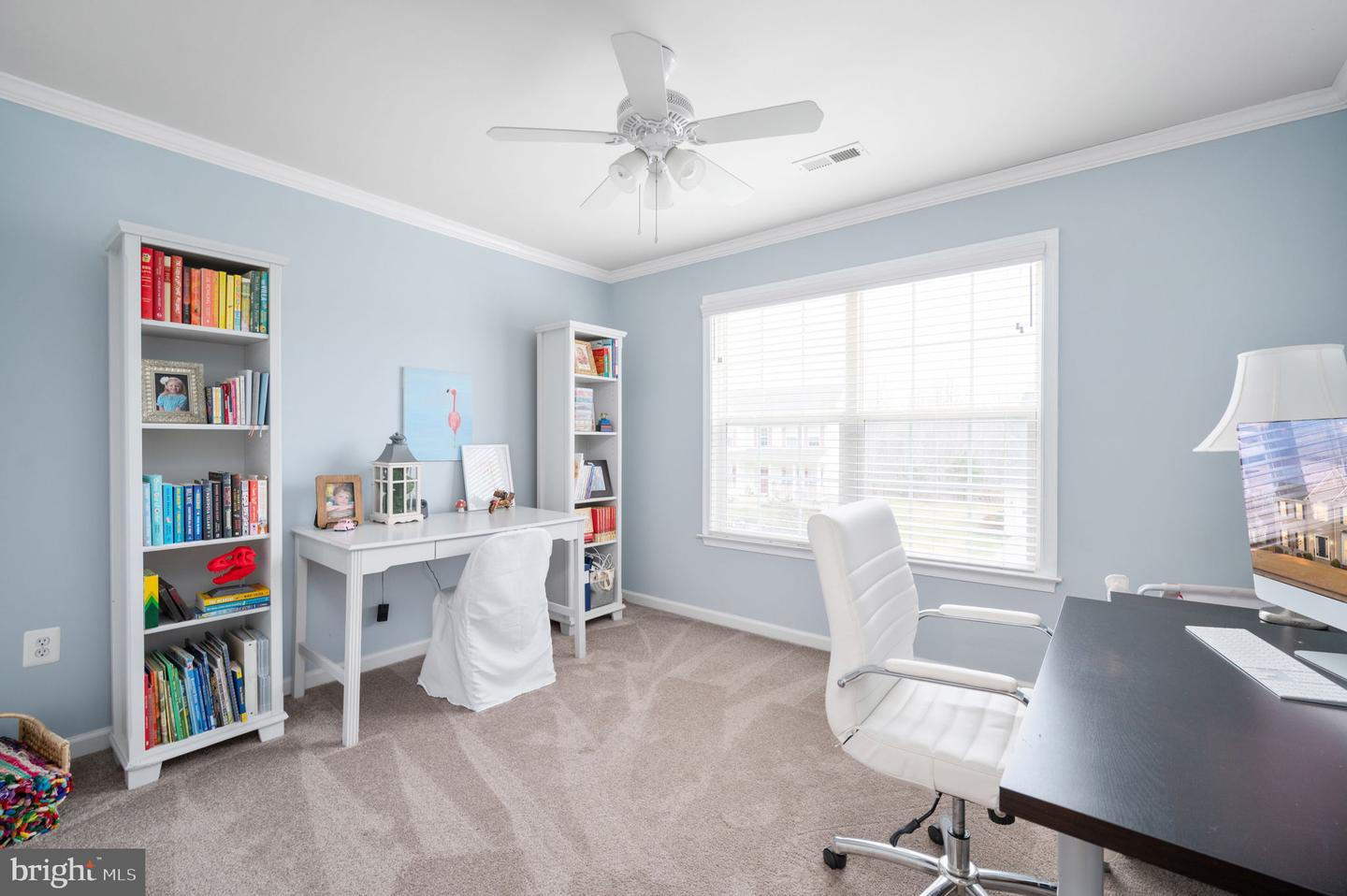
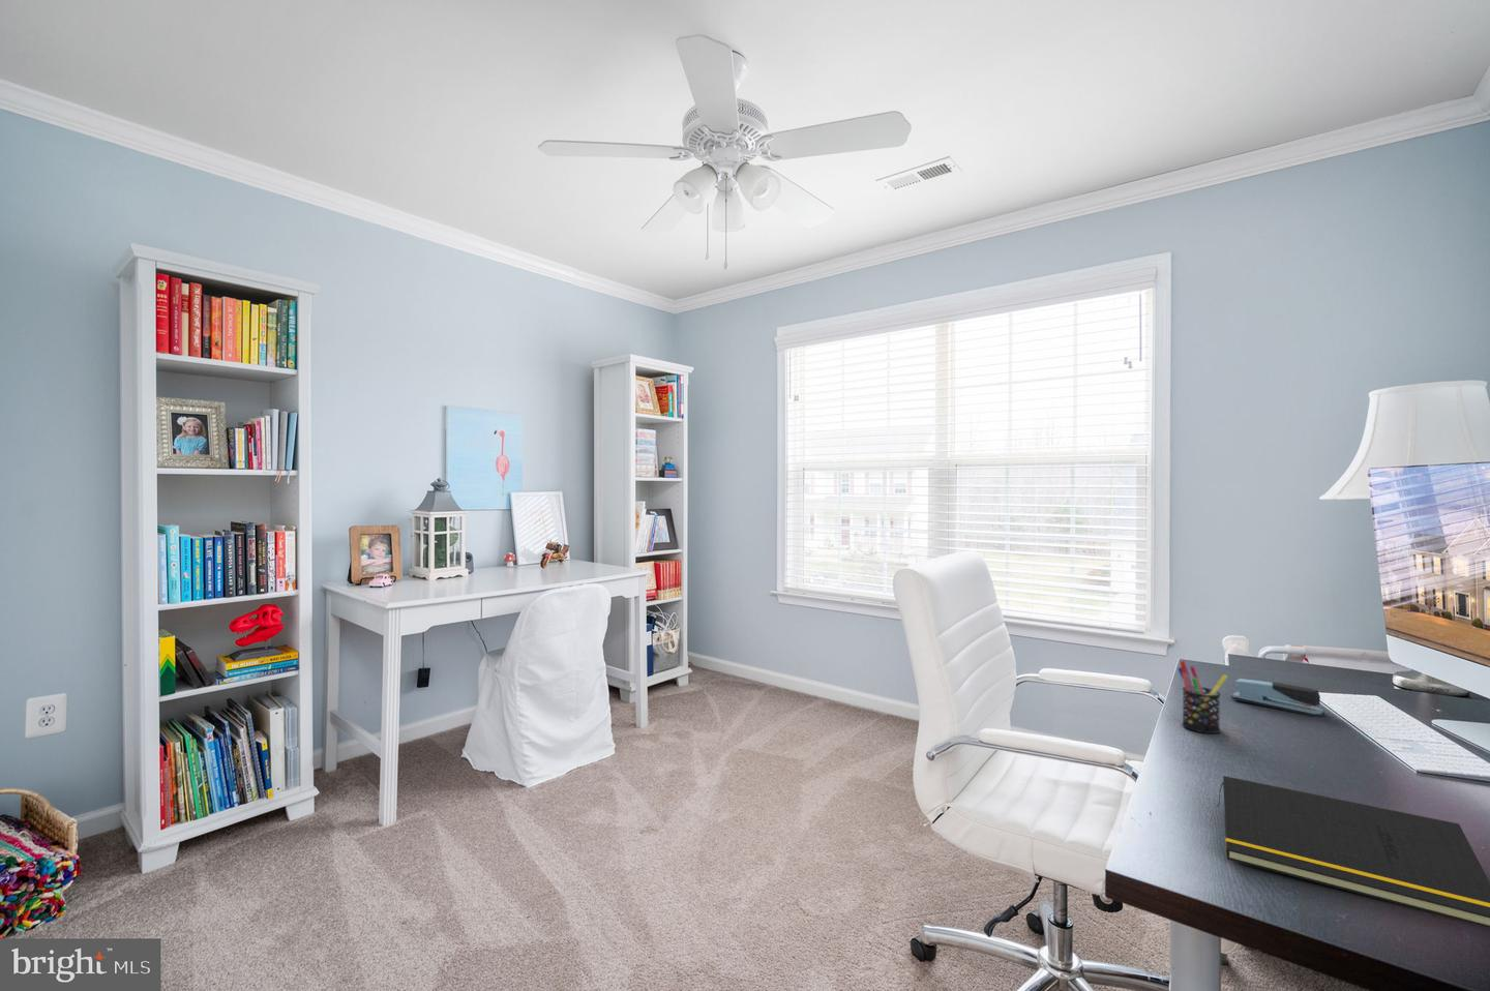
+ notepad [1216,775,1490,928]
+ pen holder [1177,660,1228,734]
+ stapler [1230,678,1325,718]
